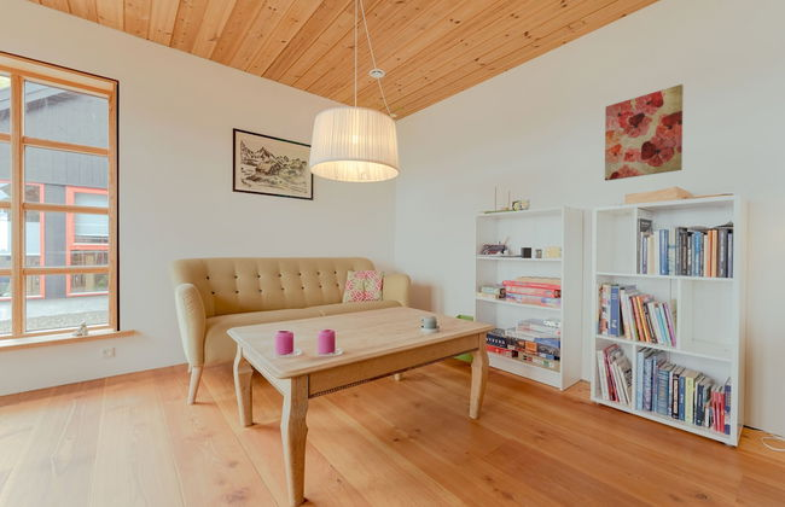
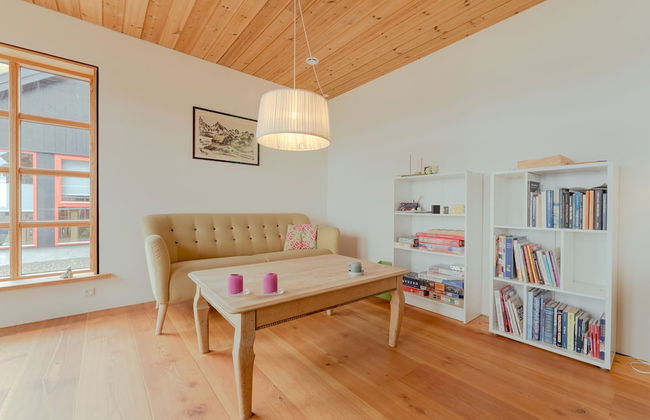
- wall art [604,83,685,182]
